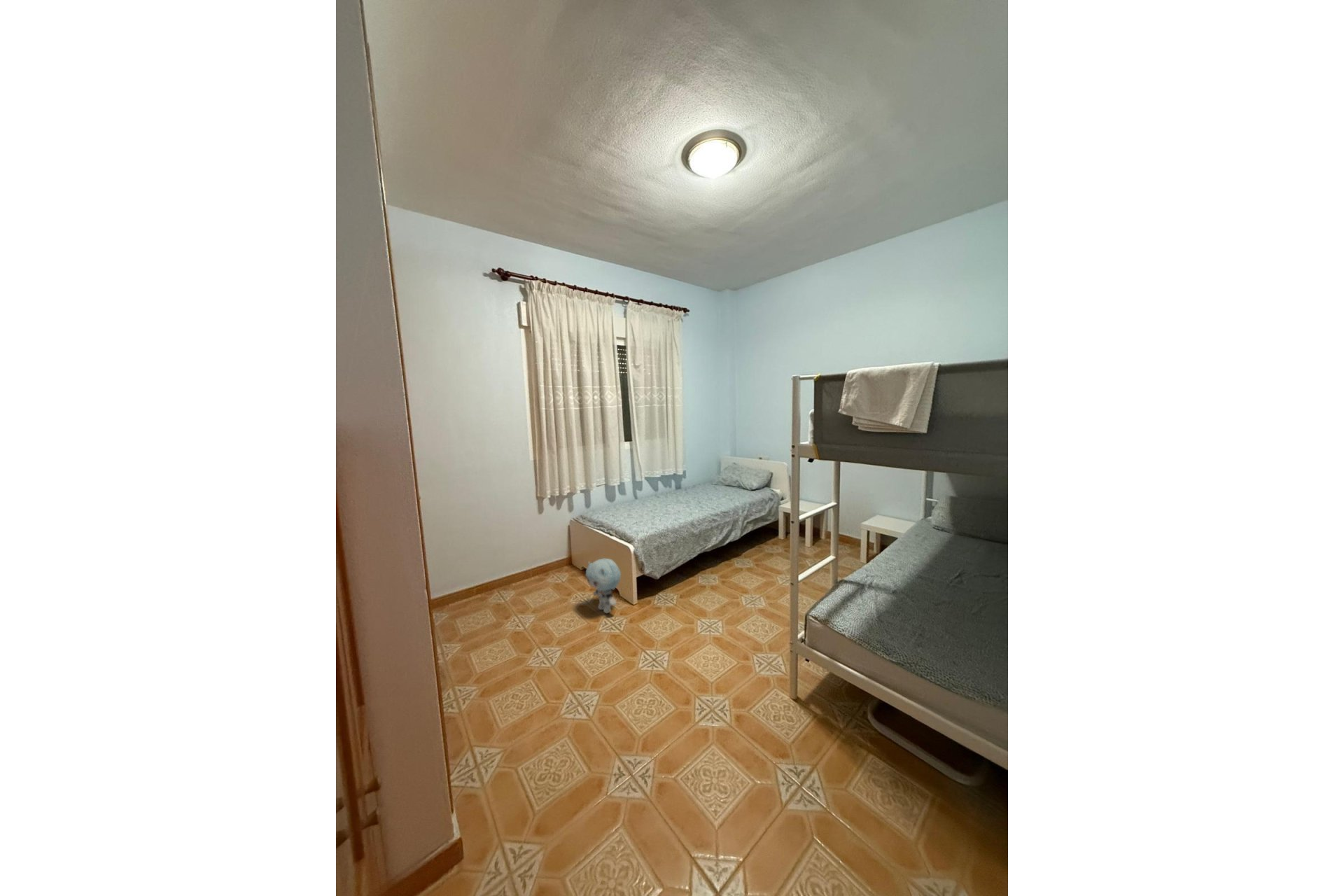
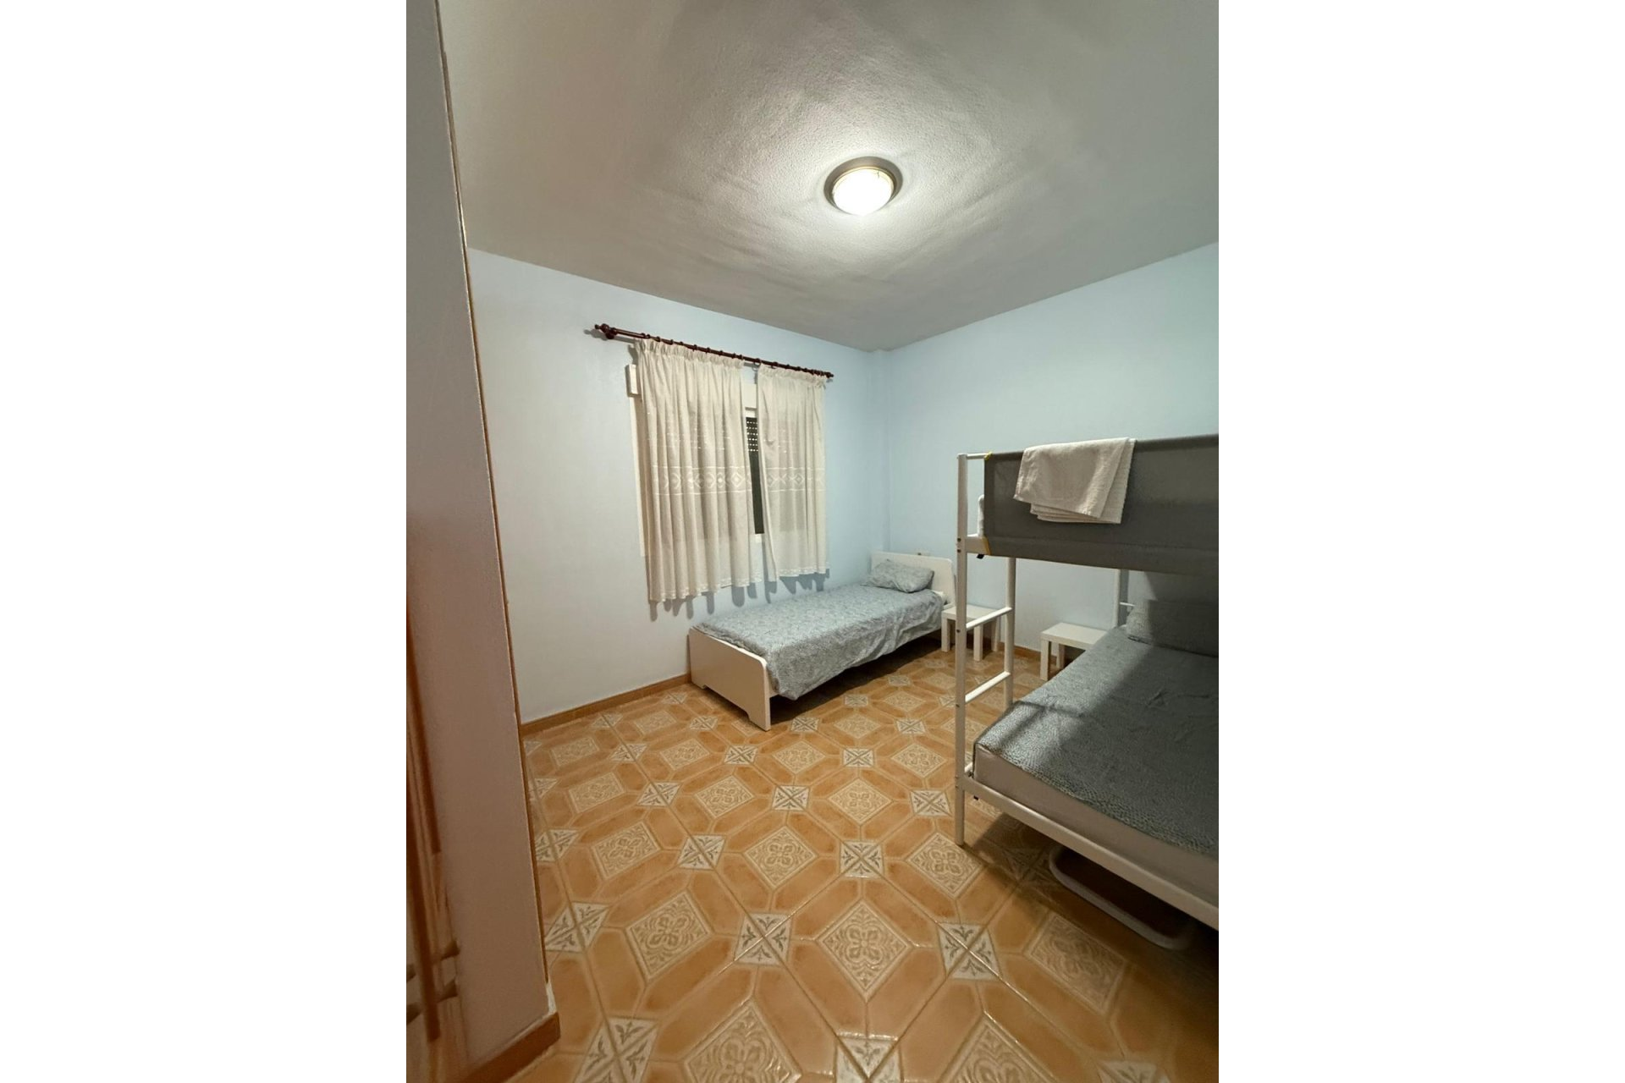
- plush toy [585,558,622,614]
